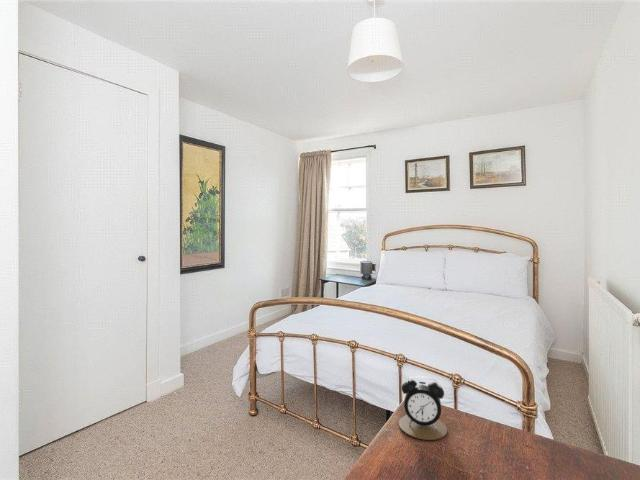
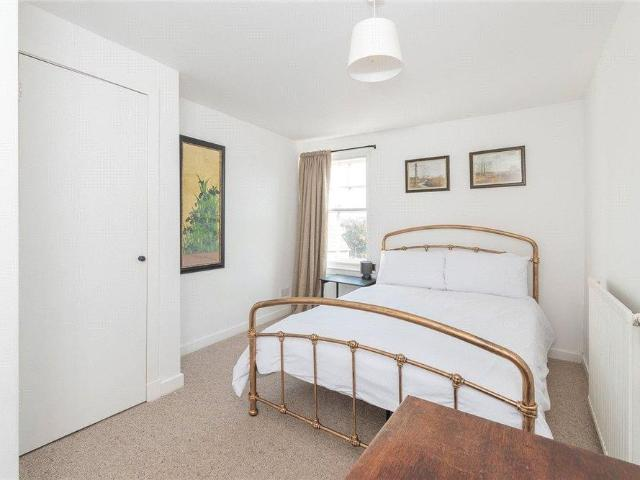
- alarm clock [398,375,448,441]
